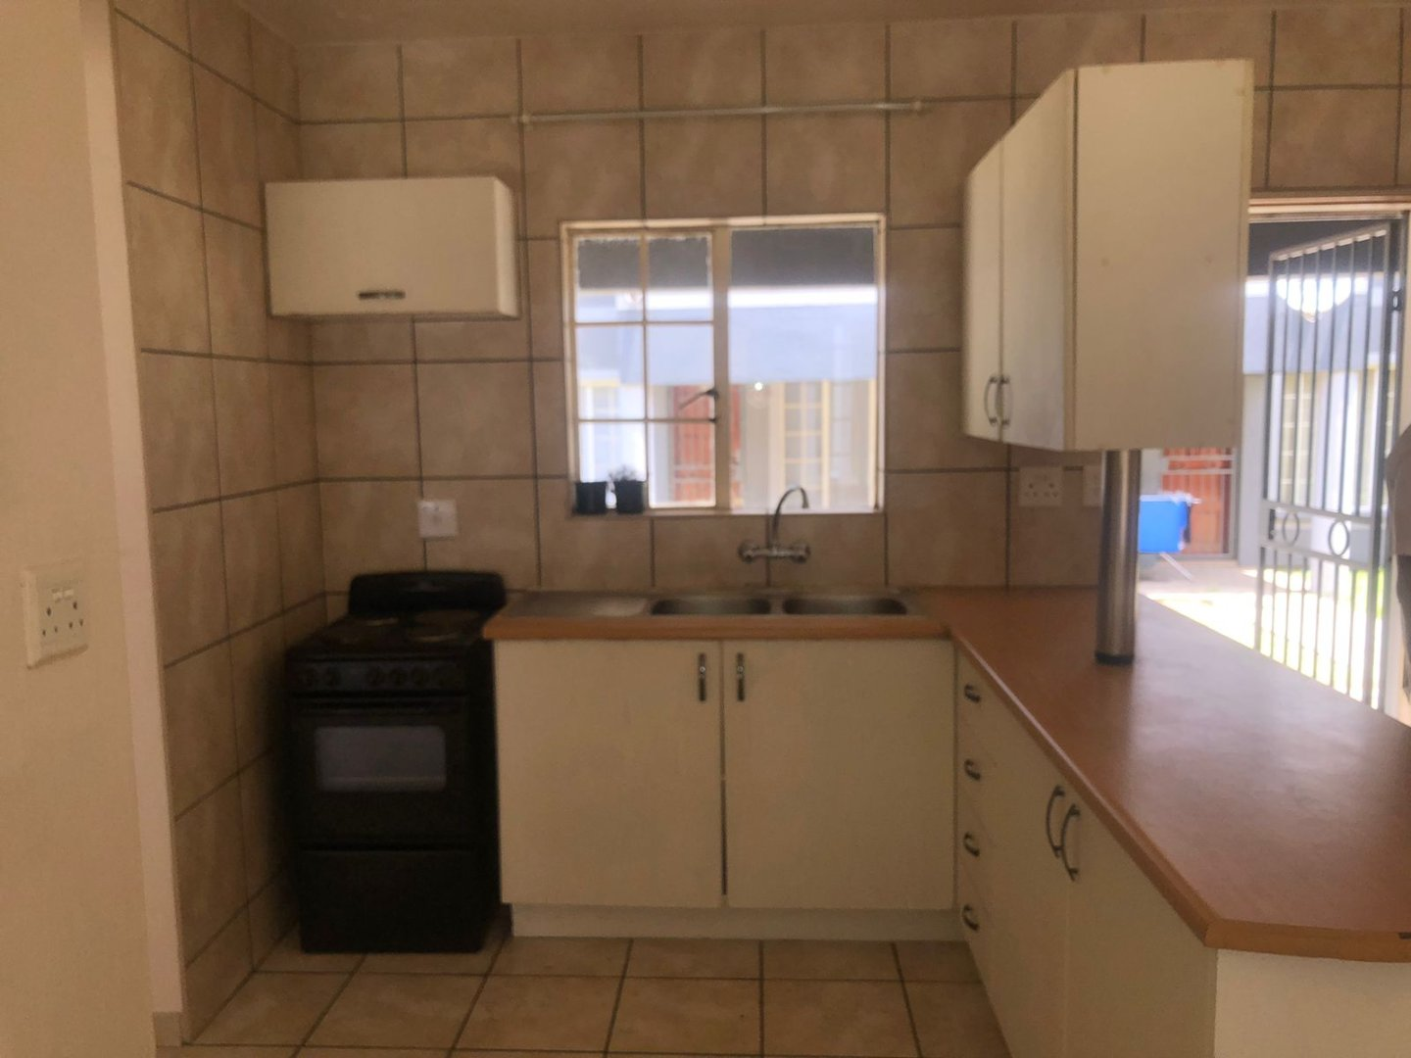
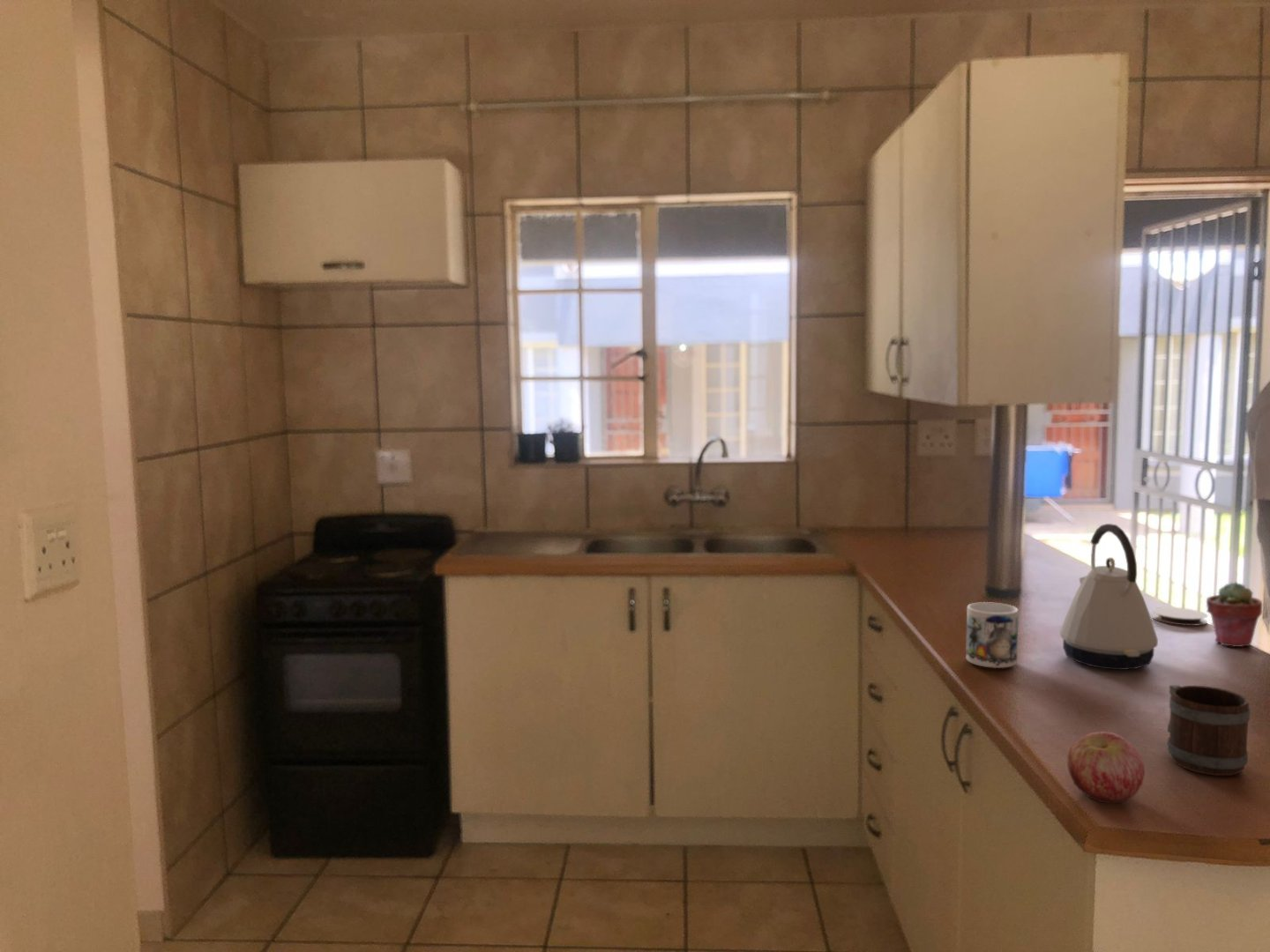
+ mug [1167,684,1251,777]
+ coaster [1152,606,1208,627]
+ kettle [1059,523,1159,671]
+ apple [1066,731,1146,804]
+ potted succulent [1206,581,1263,648]
+ mug [965,601,1019,669]
